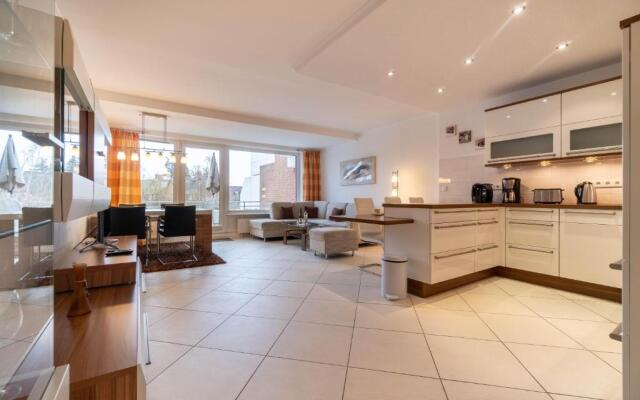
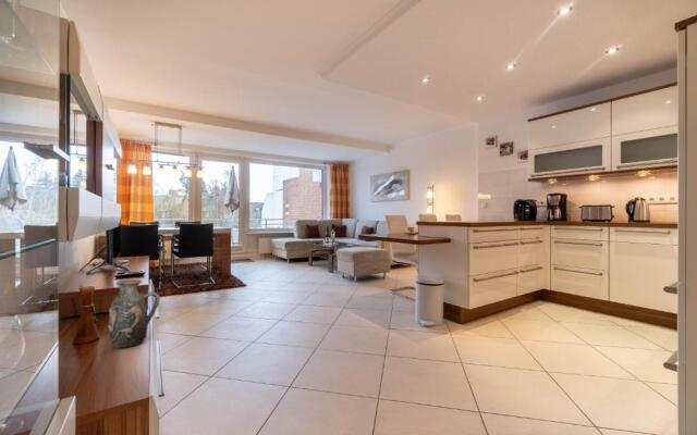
+ decorative vase [107,278,161,349]
